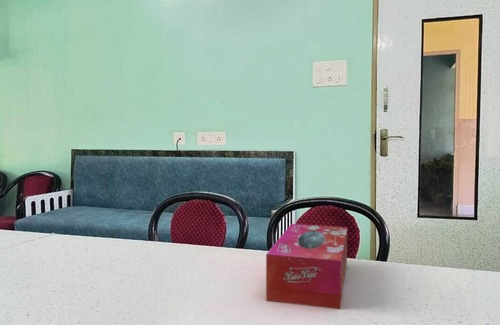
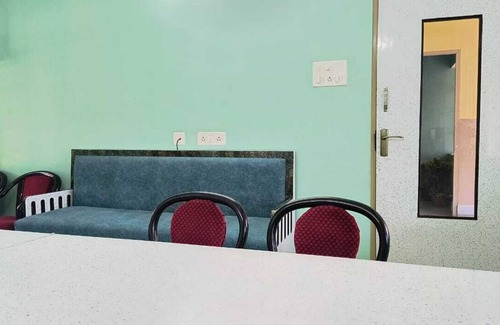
- tissue box [265,223,348,310]
